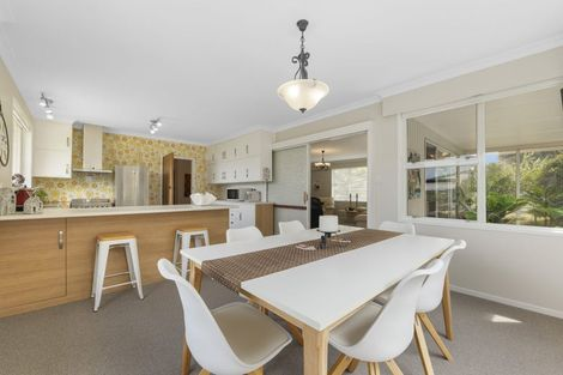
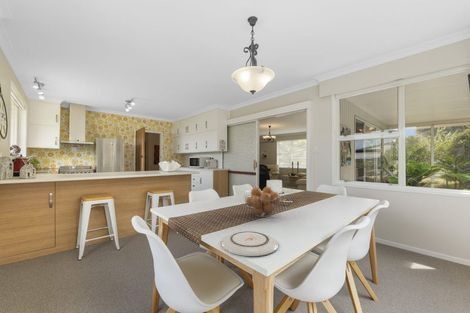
+ fruit basket [243,186,283,218]
+ plate [220,230,279,257]
